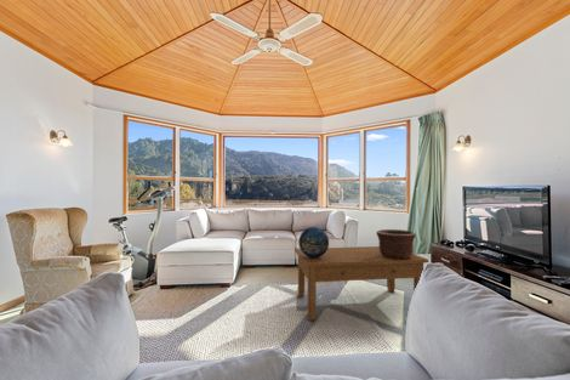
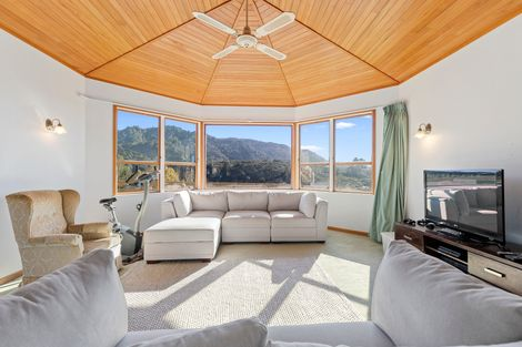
- decorative sphere [297,226,330,257]
- ceramic pot [375,228,417,260]
- coffee table [293,245,429,322]
